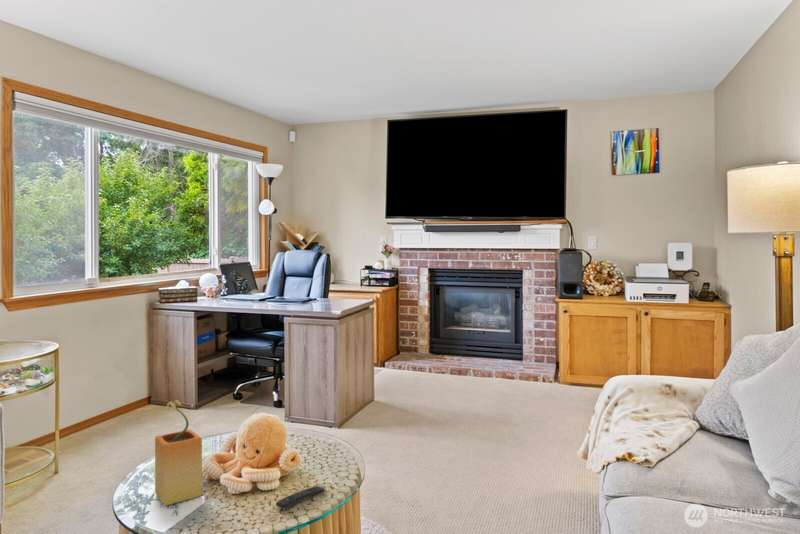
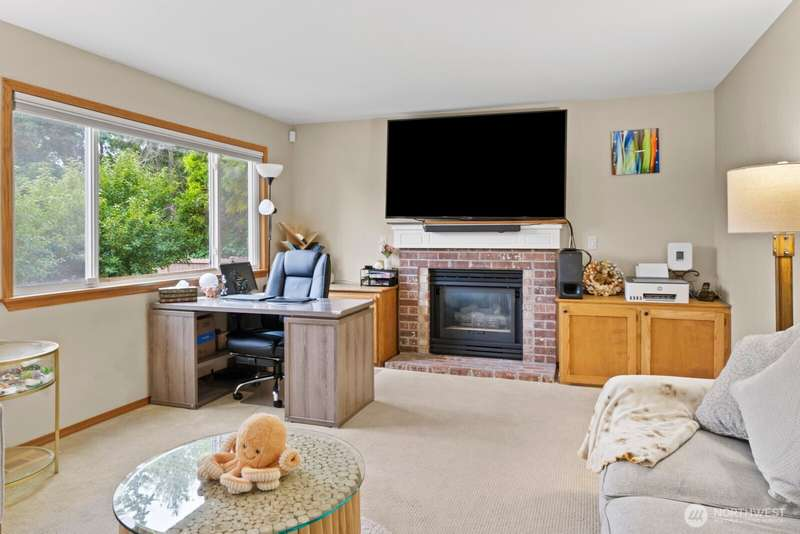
- remote control [275,485,326,511]
- potted plant [154,399,203,507]
